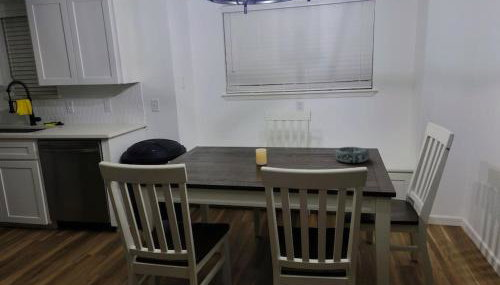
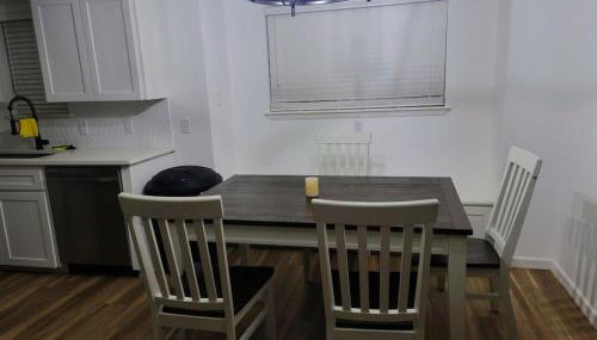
- decorative bowl [334,146,370,164]
